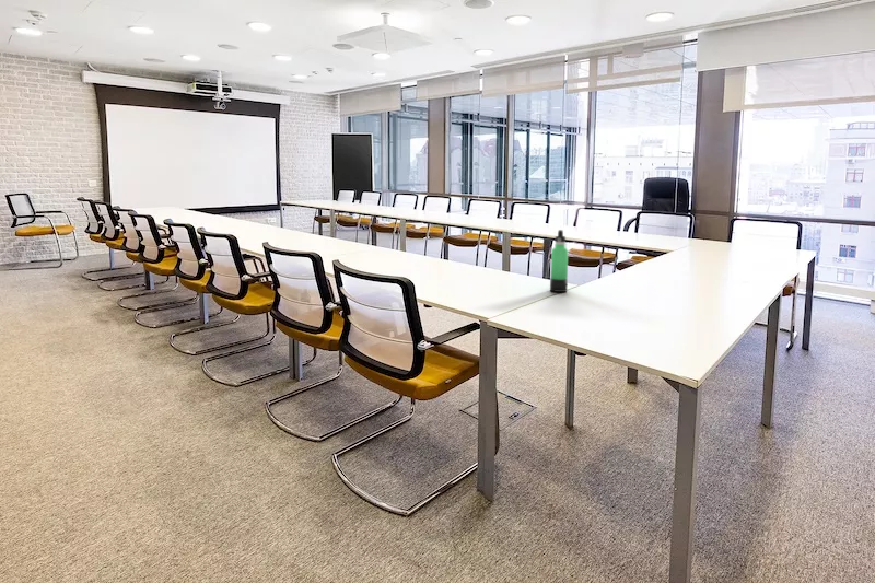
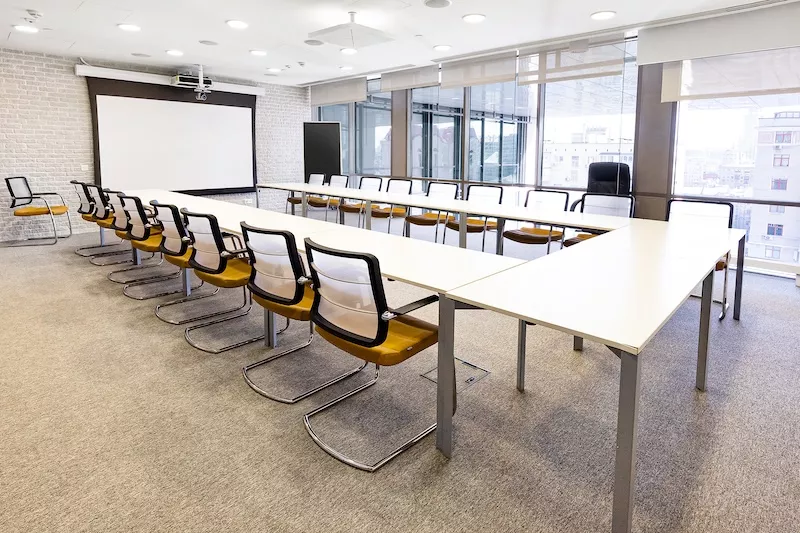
- thermos bottle [549,229,569,293]
